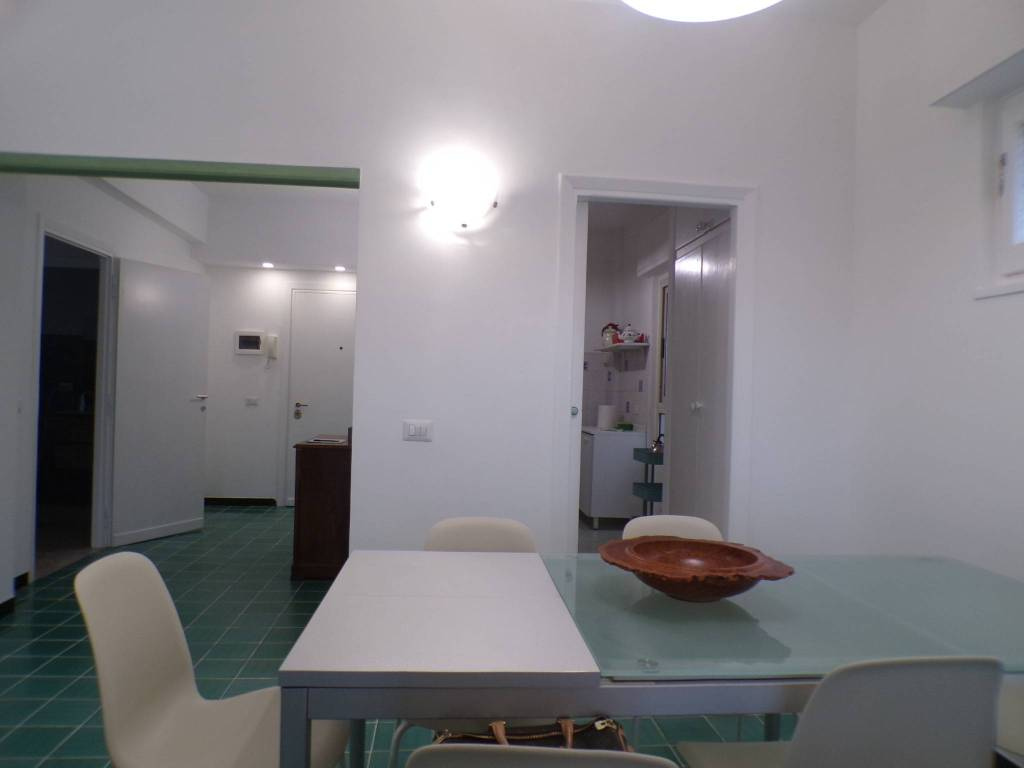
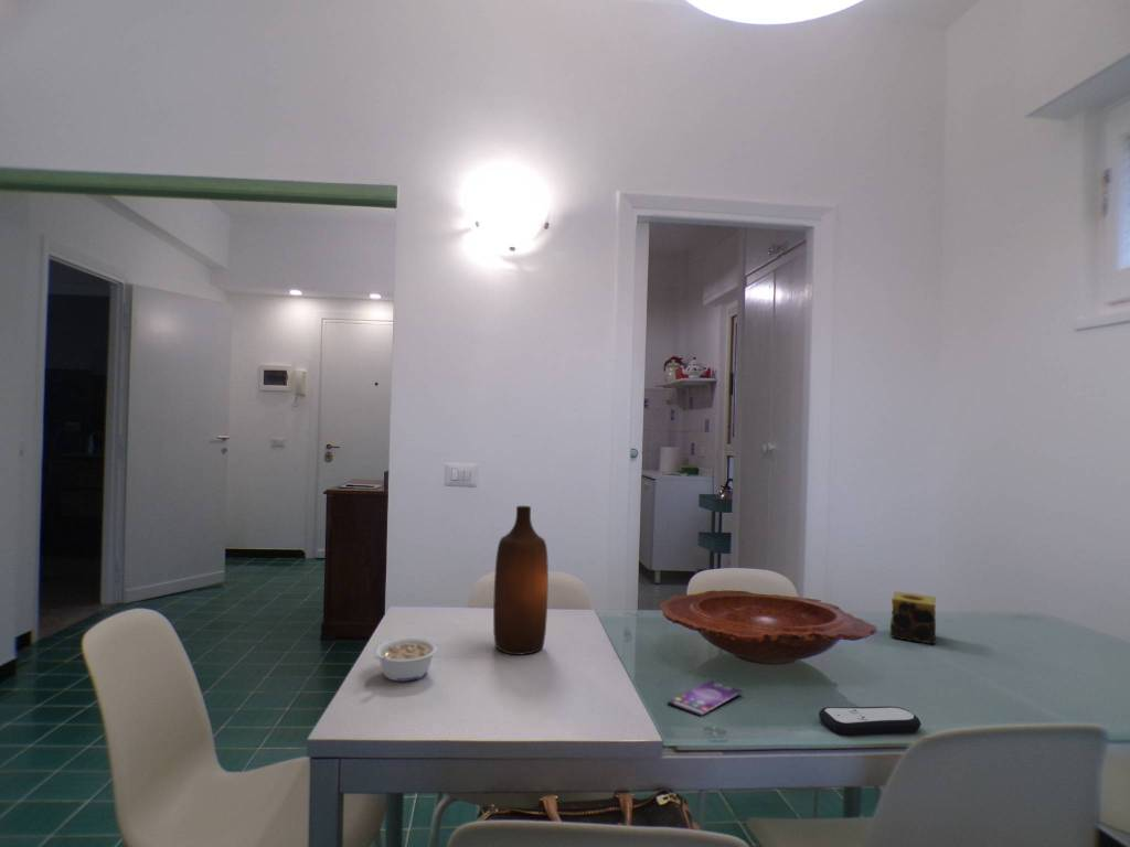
+ bottle [492,505,550,656]
+ smartphone [667,679,743,717]
+ legume [373,635,439,683]
+ remote control [818,706,923,736]
+ candle [889,590,937,645]
